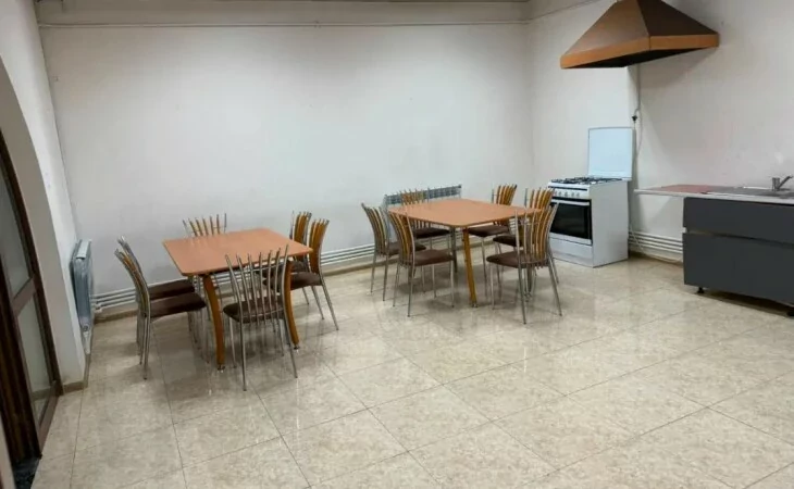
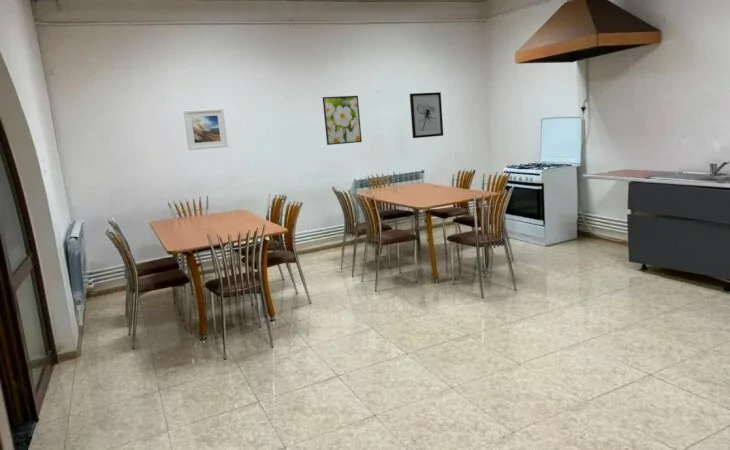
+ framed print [183,108,229,151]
+ wall art [409,91,444,139]
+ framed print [322,95,363,146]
